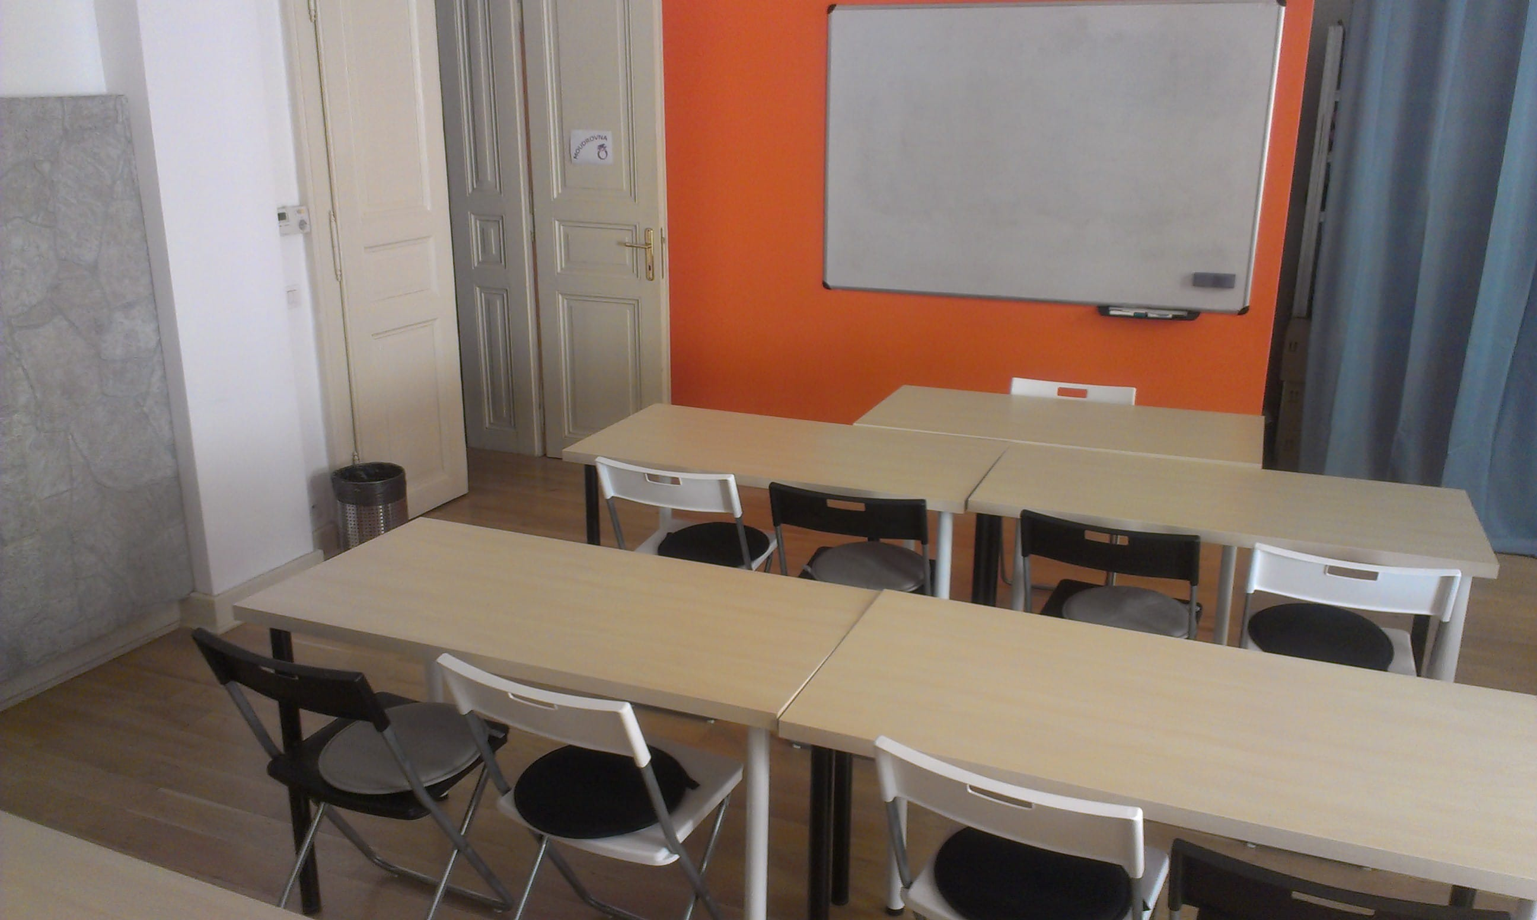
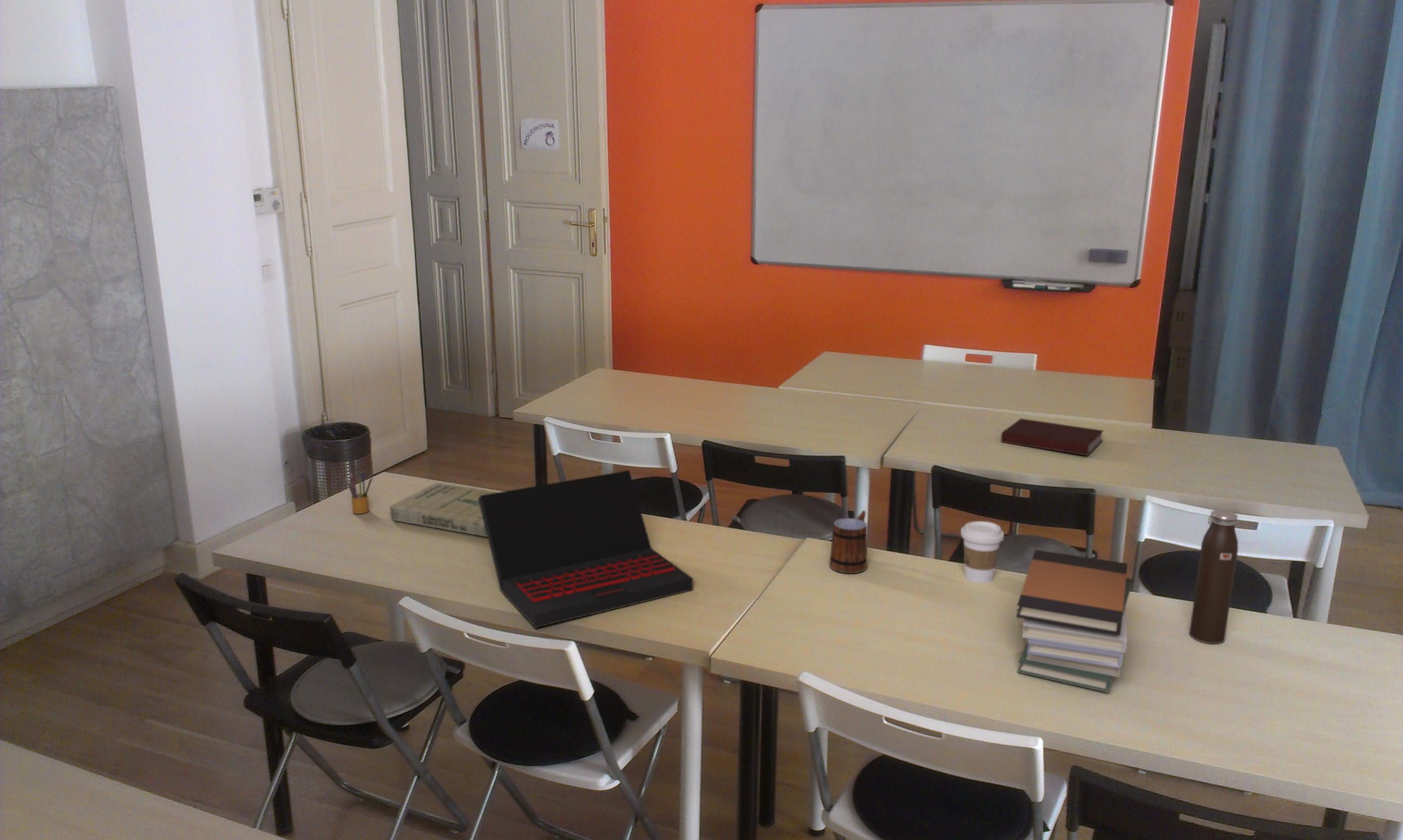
+ laptop [478,470,693,628]
+ book stack [1015,549,1133,693]
+ pencil box [345,469,372,514]
+ coffee cup [960,521,1005,584]
+ book [389,482,498,537]
+ water bottle [1189,509,1238,644]
+ mug [829,510,868,574]
+ notebook [1000,418,1104,456]
